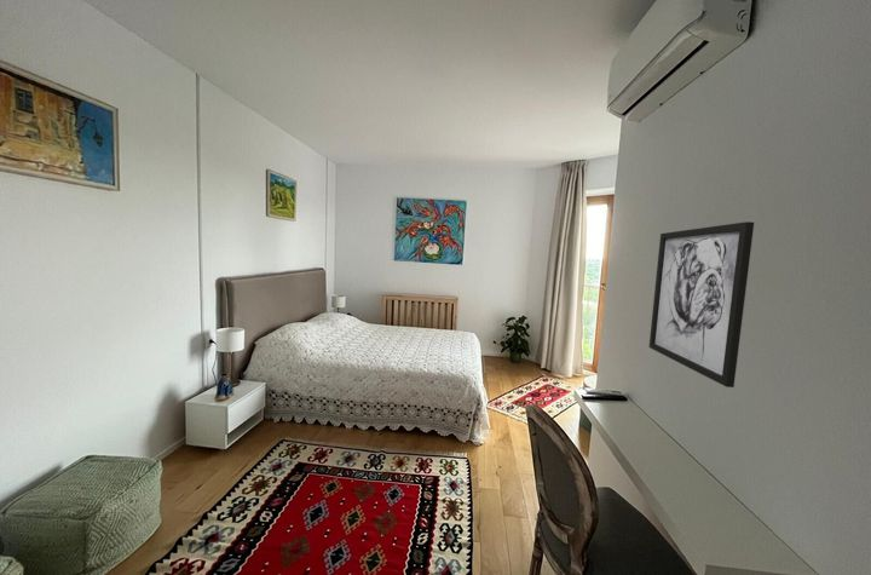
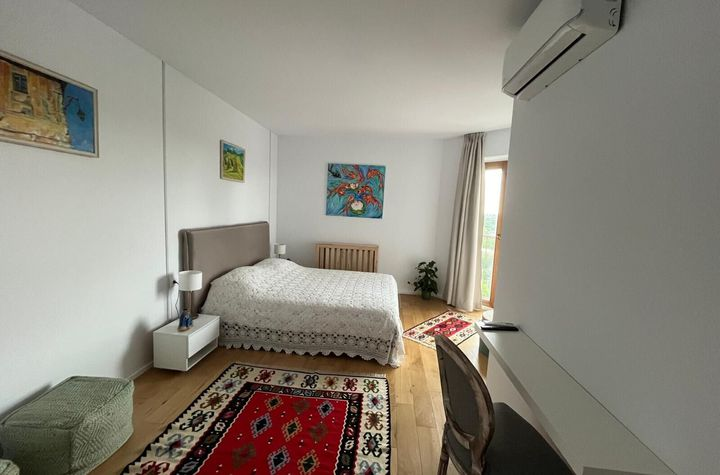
- wall art [648,220,755,389]
